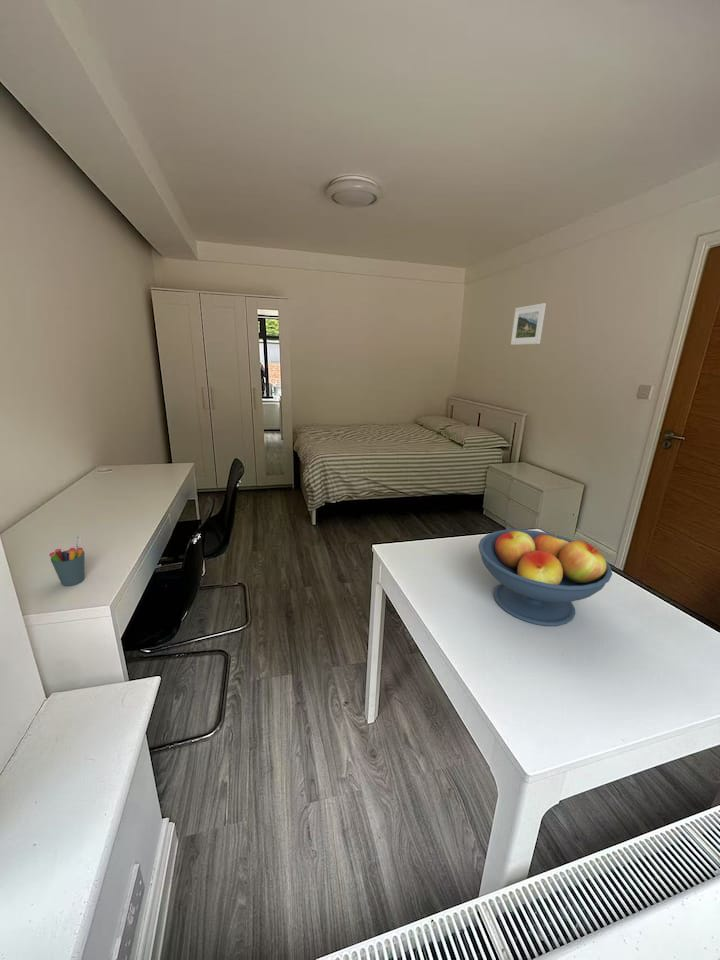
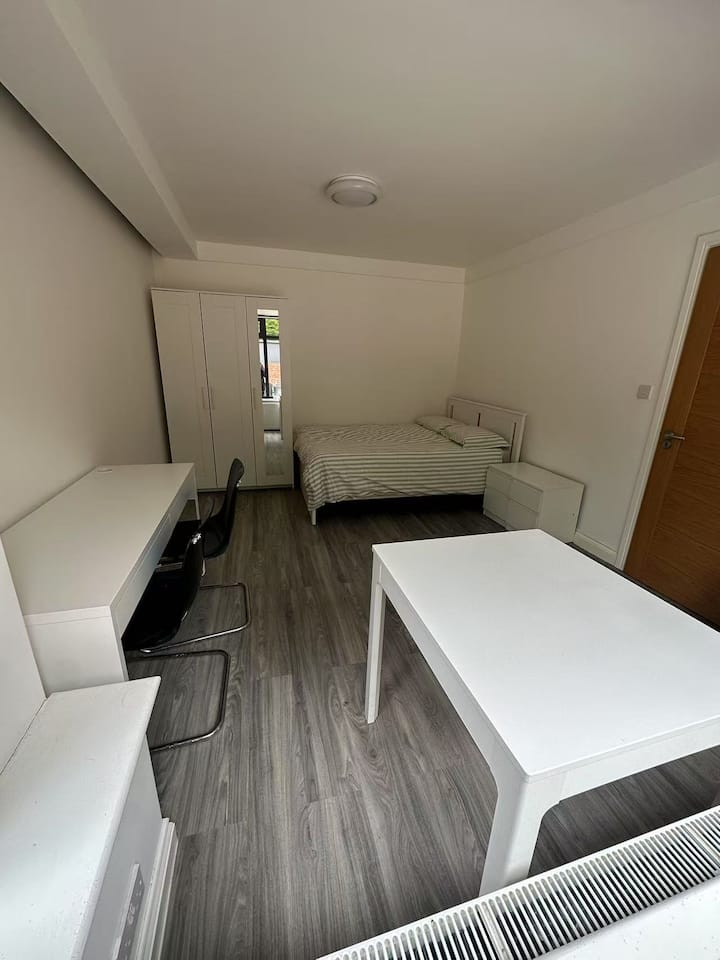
- fruit bowl [477,528,613,627]
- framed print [510,302,547,346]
- pen holder [48,535,85,587]
